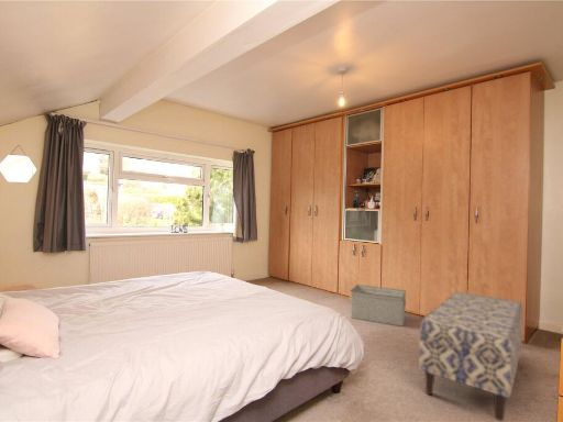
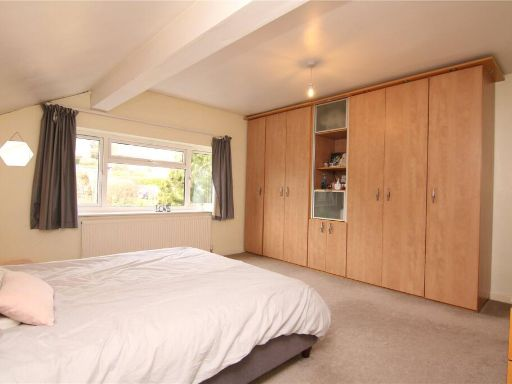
- bench [419,291,525,422]
- storage bin [349,284,407,327]
